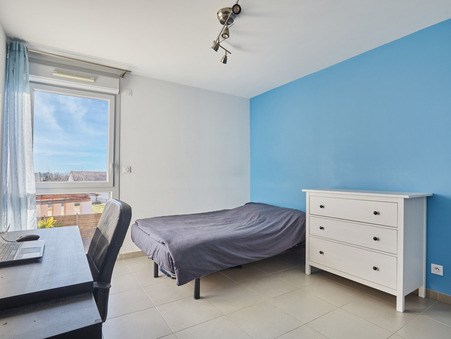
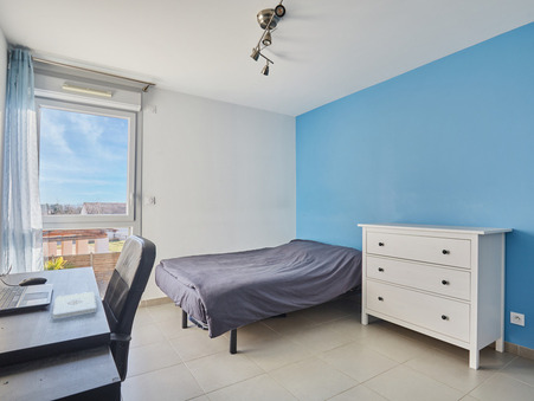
+ notepad [52,291,97,321]
